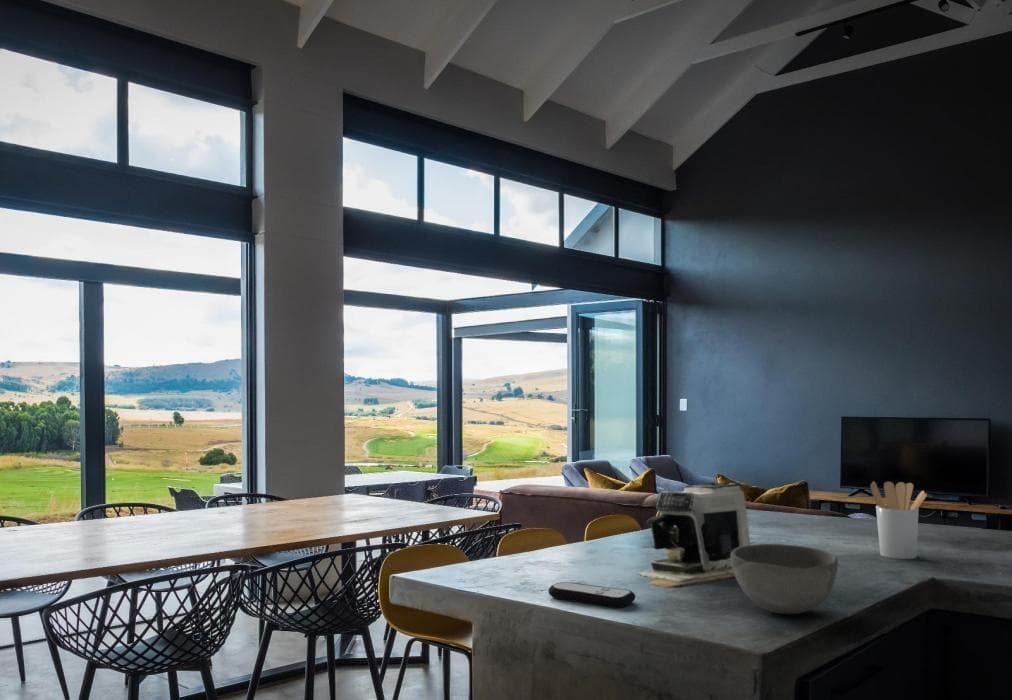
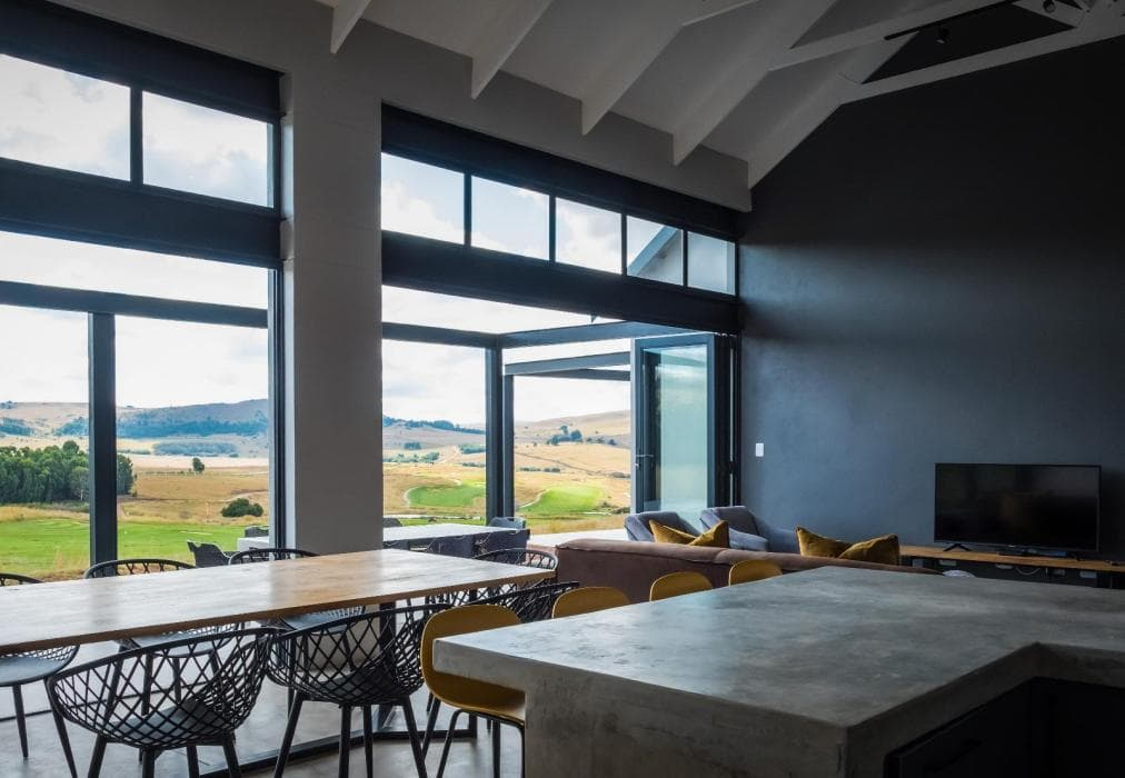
- coffee maker [637,481,751,589]
- bowl [731,543,839,615]
- remote control [547,581,637,609]
- utensil holder [870,481,928,560]
